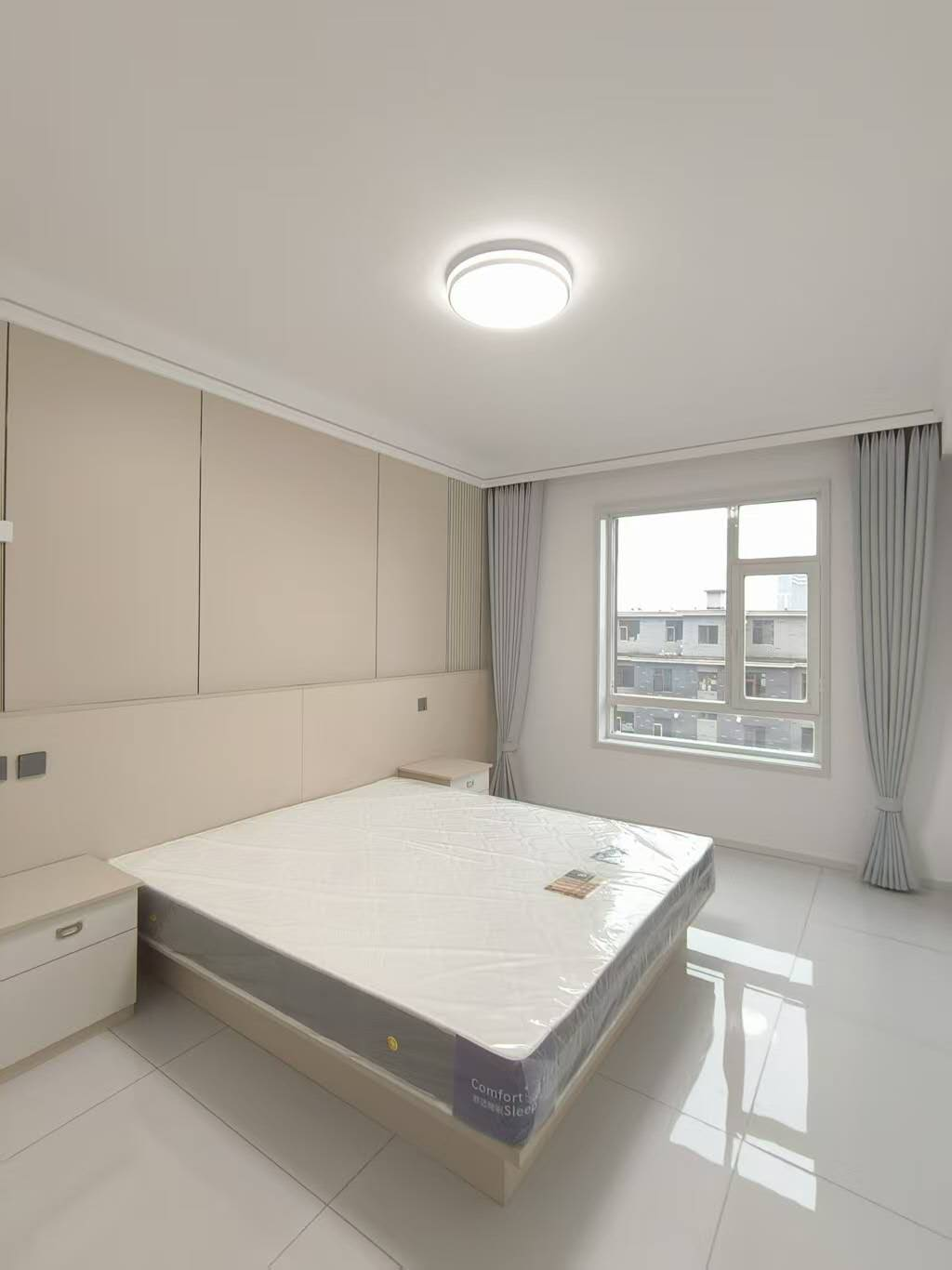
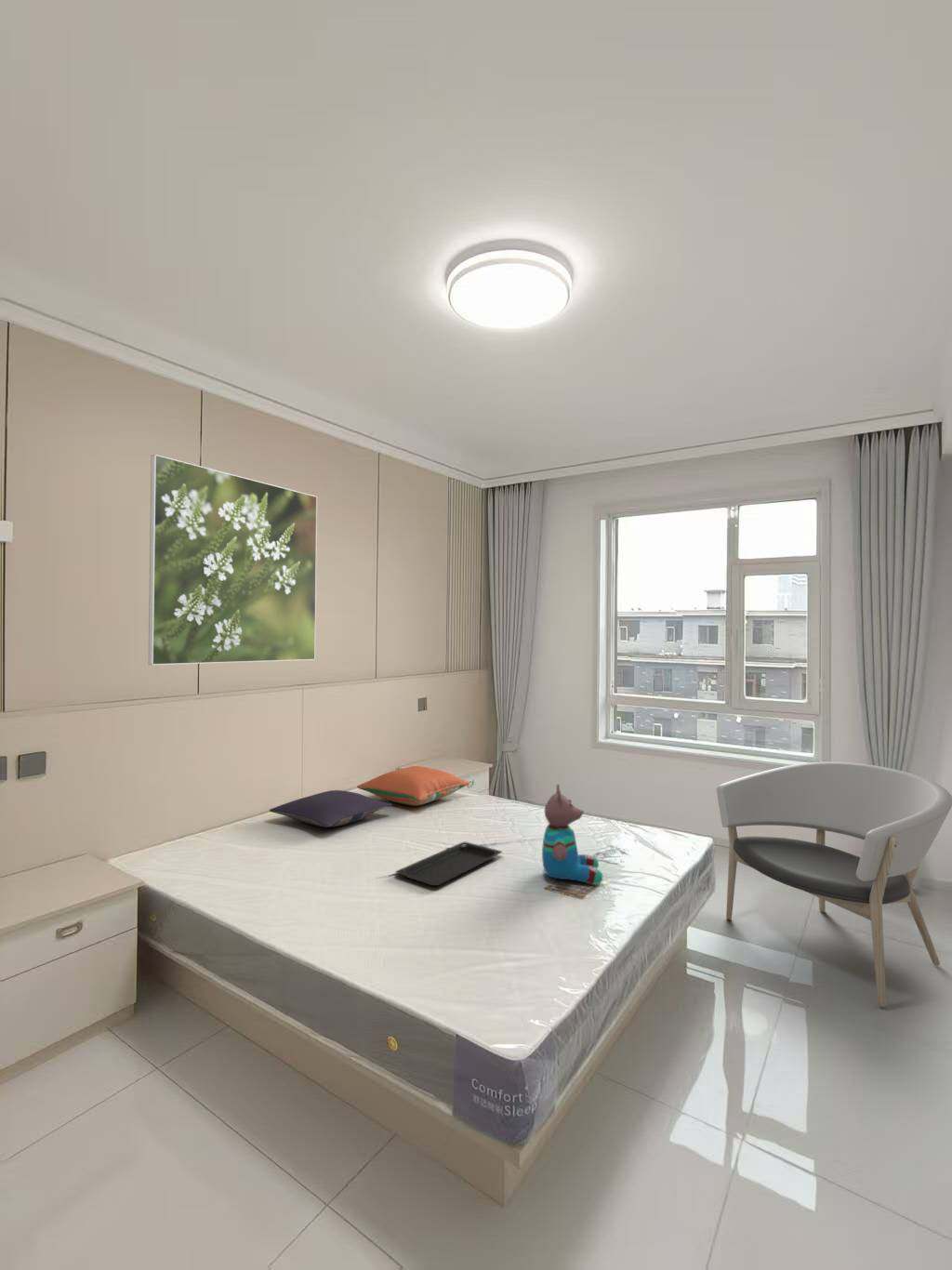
+ serving tray [395,841,503,887]
+ teddy bear [541,783,603,885]
+ pillow [356,765,470,807]
+ armchair [716,761,952,1008]
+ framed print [148,454,318,666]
+ pillow [269,789,392,828]
